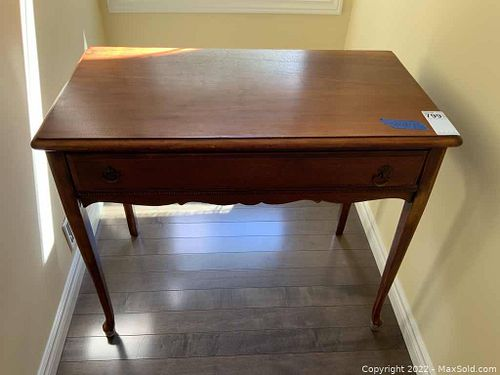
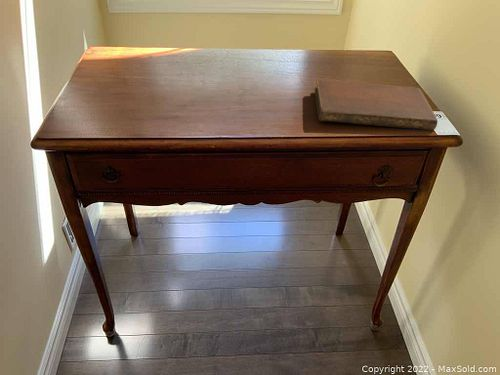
+ notebook [314,79,438,131]
